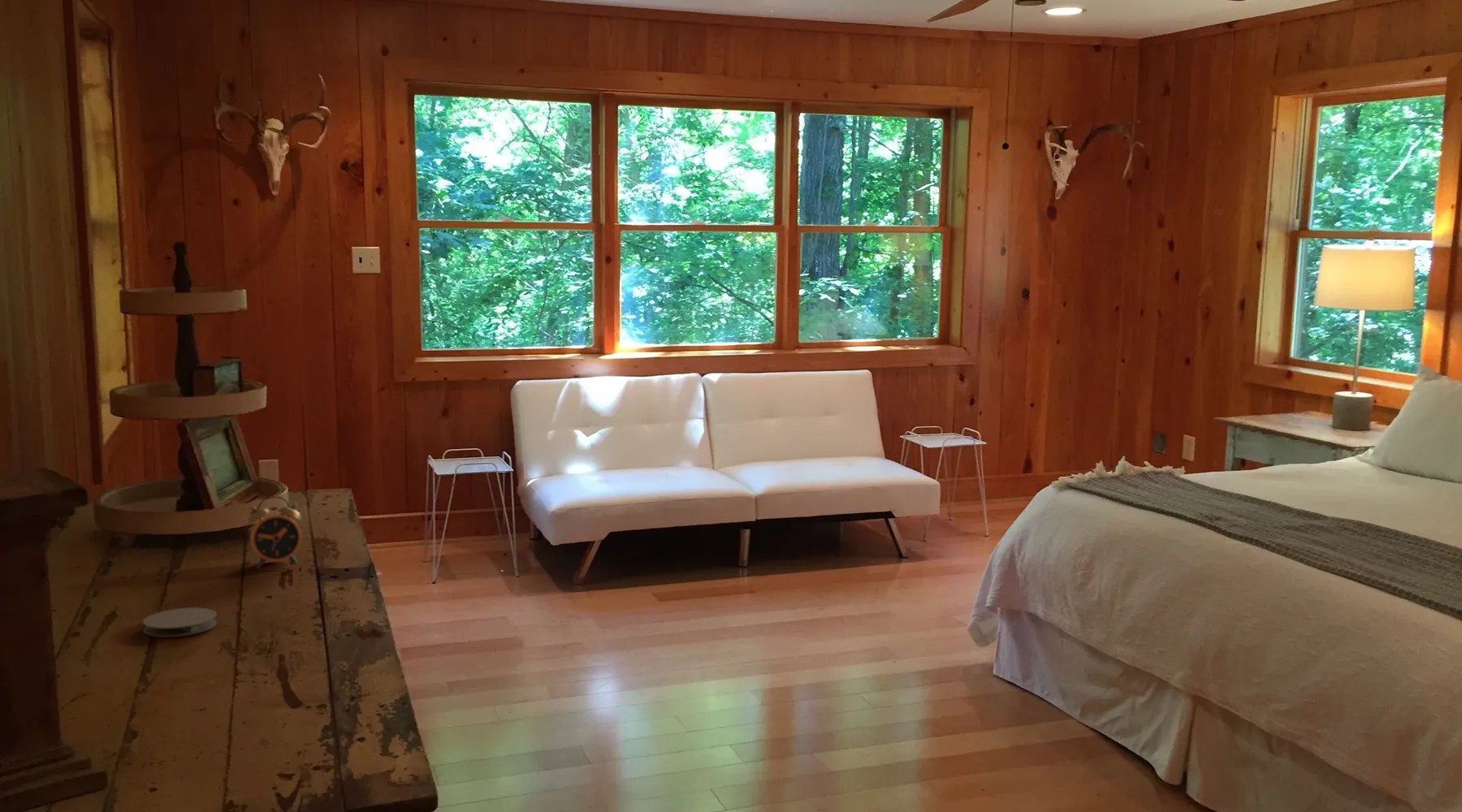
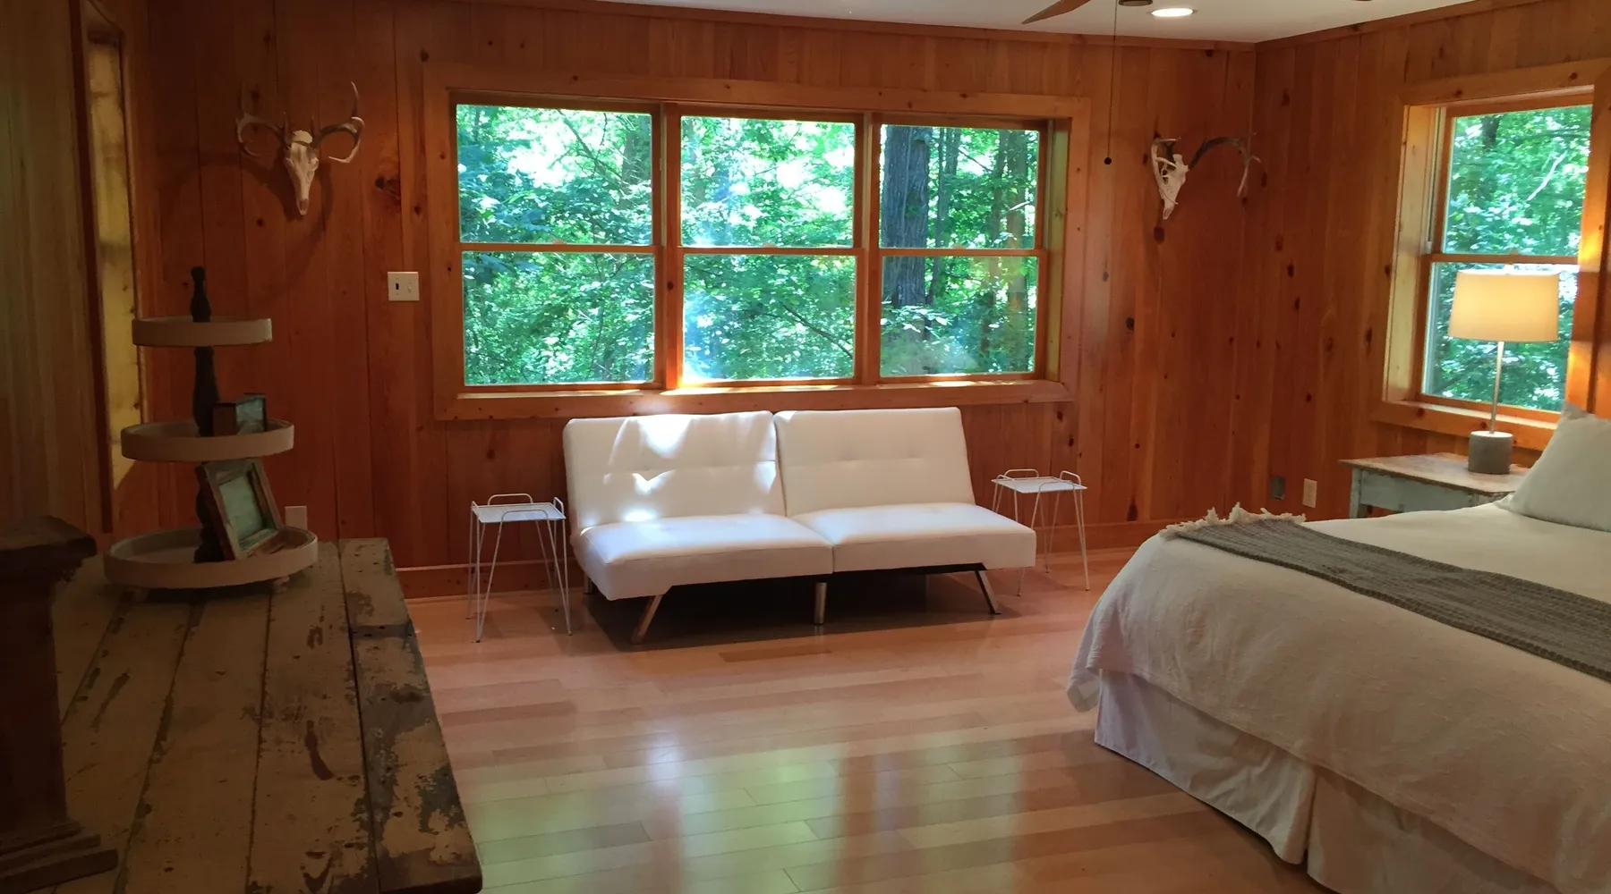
- alarm clock [247,495,302,570]
- coaster [142,607,218,638]
